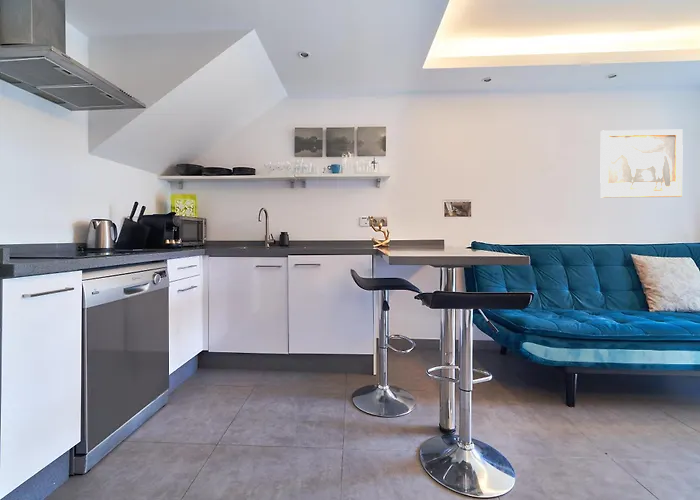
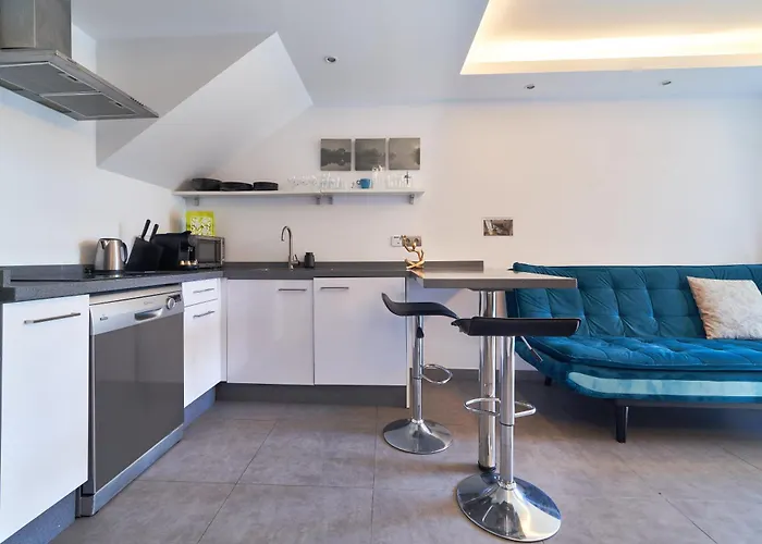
- wall art [599,129,684,198]
